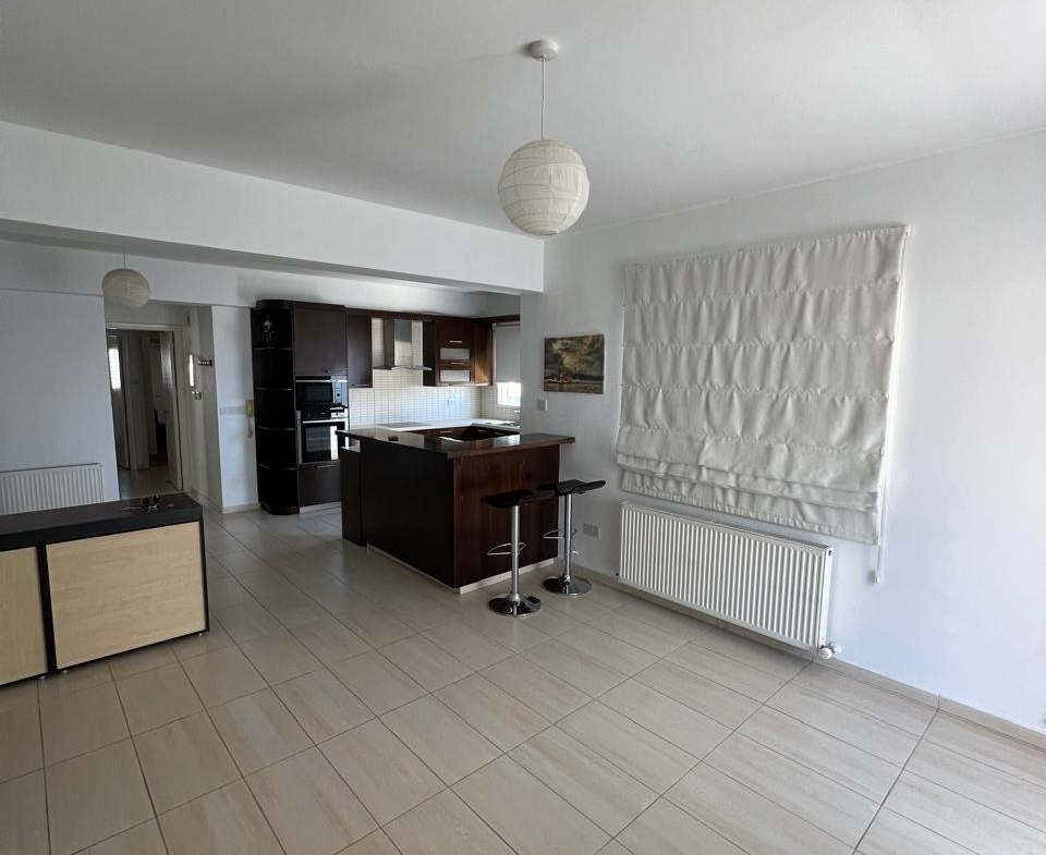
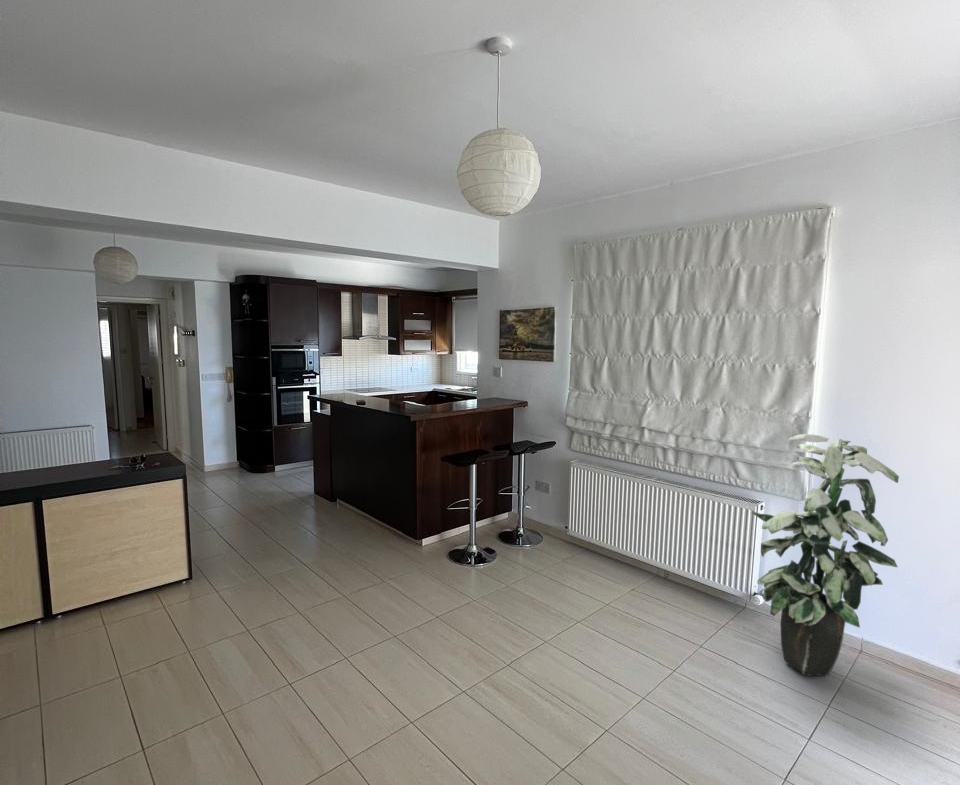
+ indoor plant [751,433,900,677]
